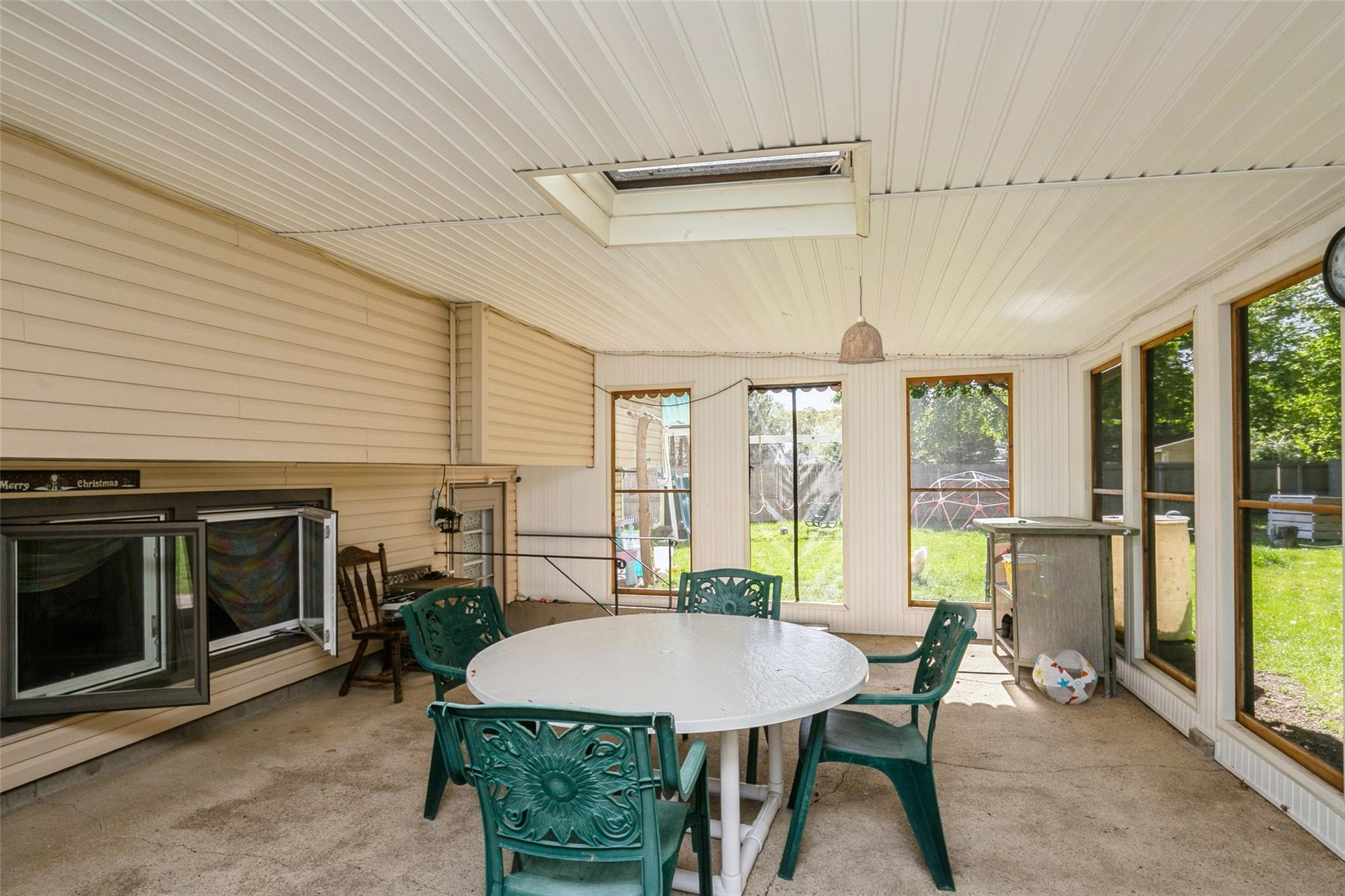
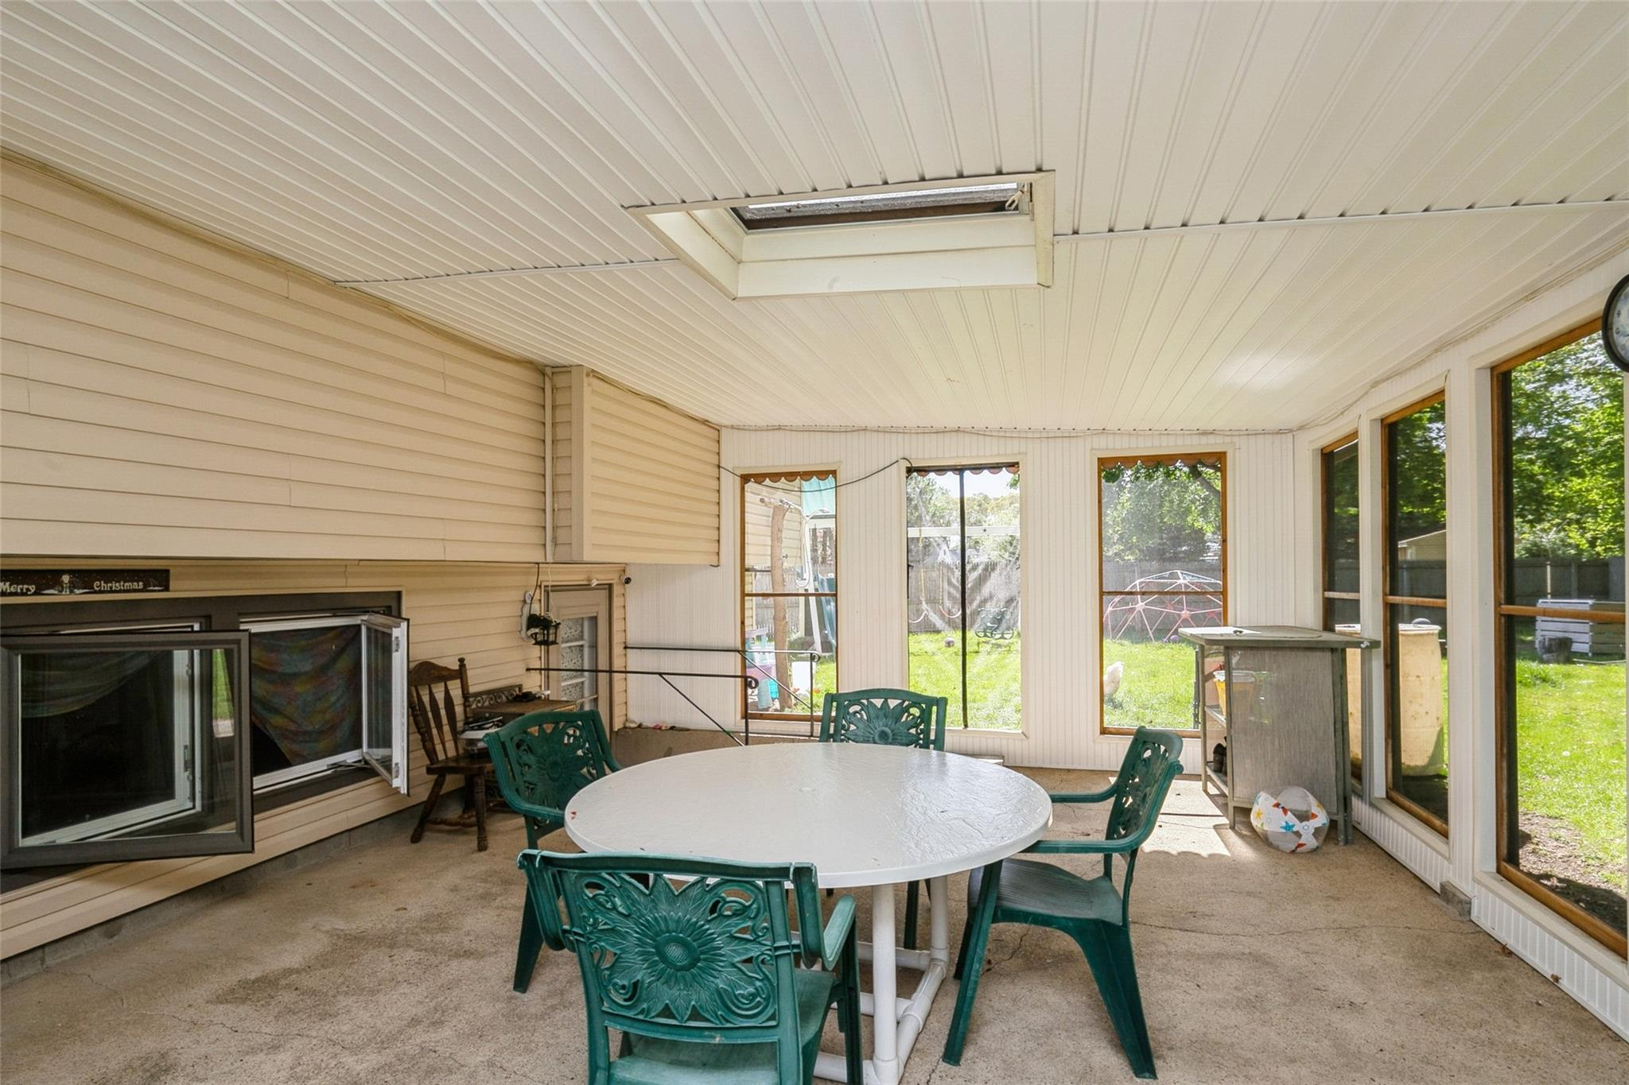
- pendant lamp [837,275,887,365]
